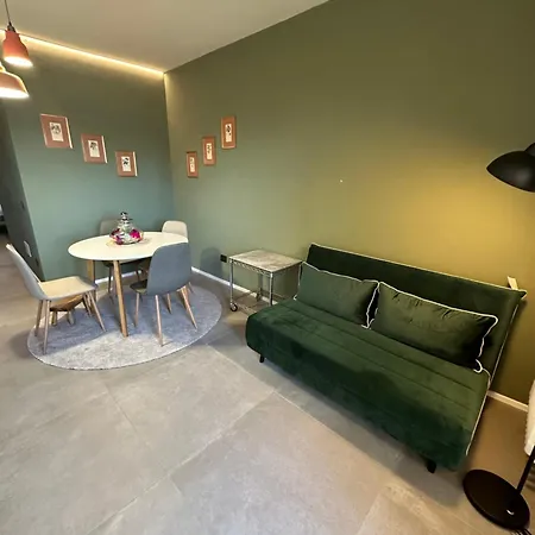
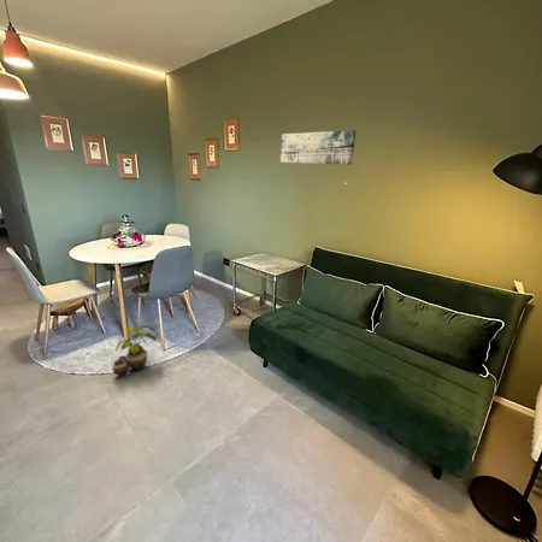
+ potted plant [111,324,158,377]
+ wall art [279,129,358,166]
